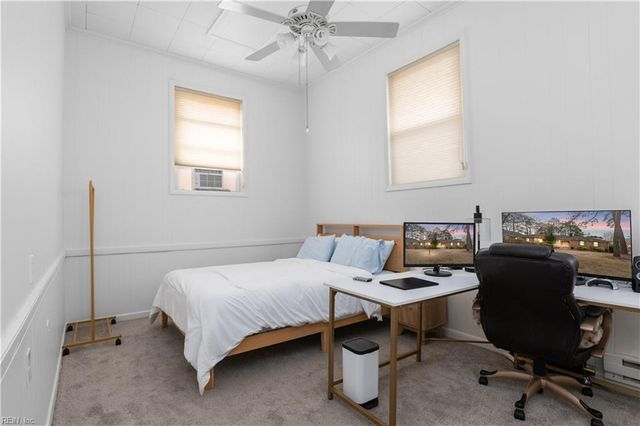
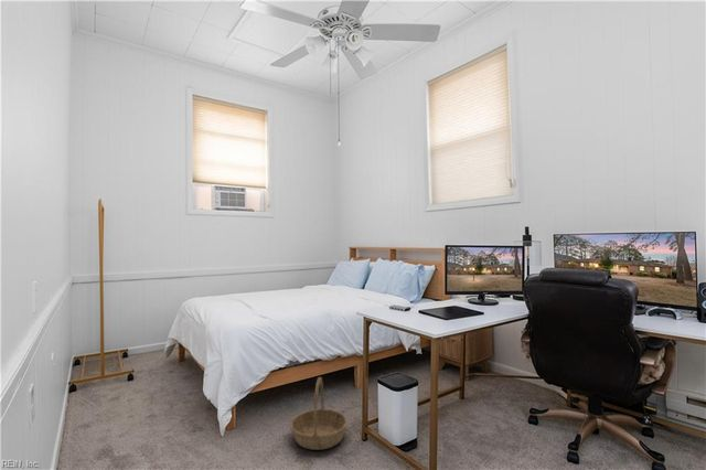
+ basket [289,376,349,451]
